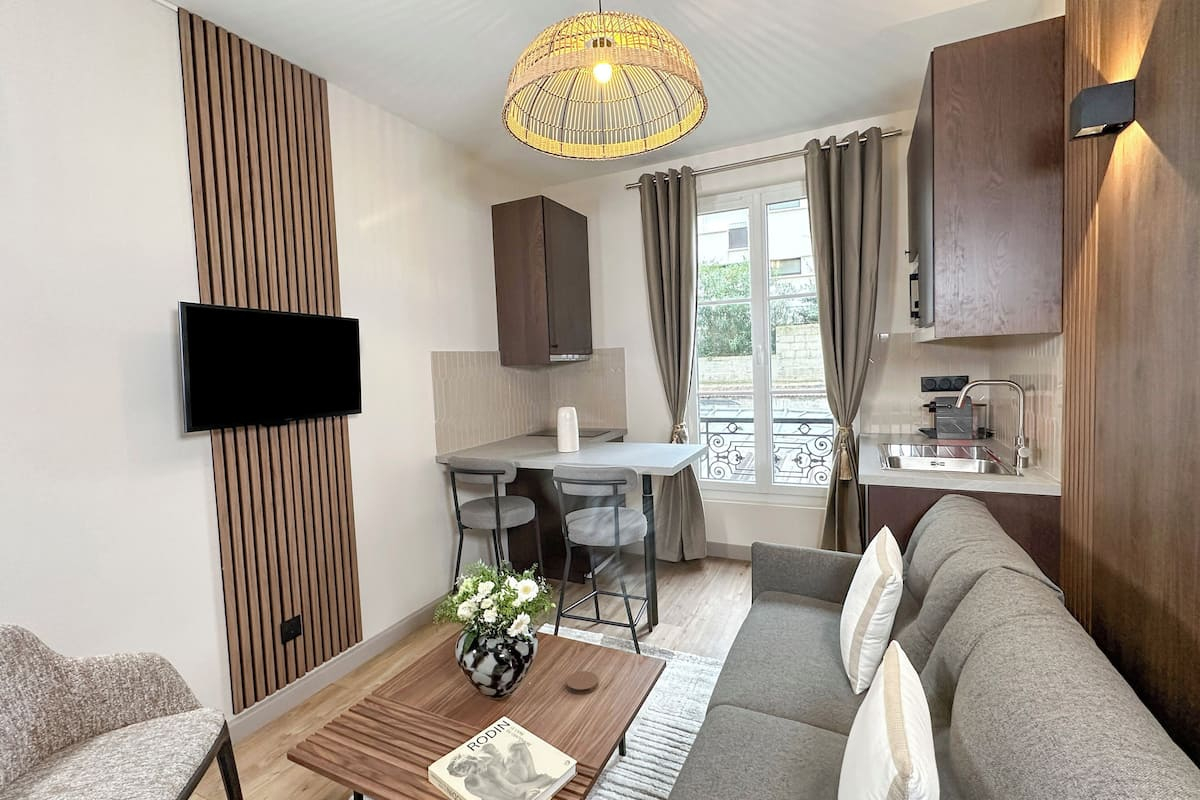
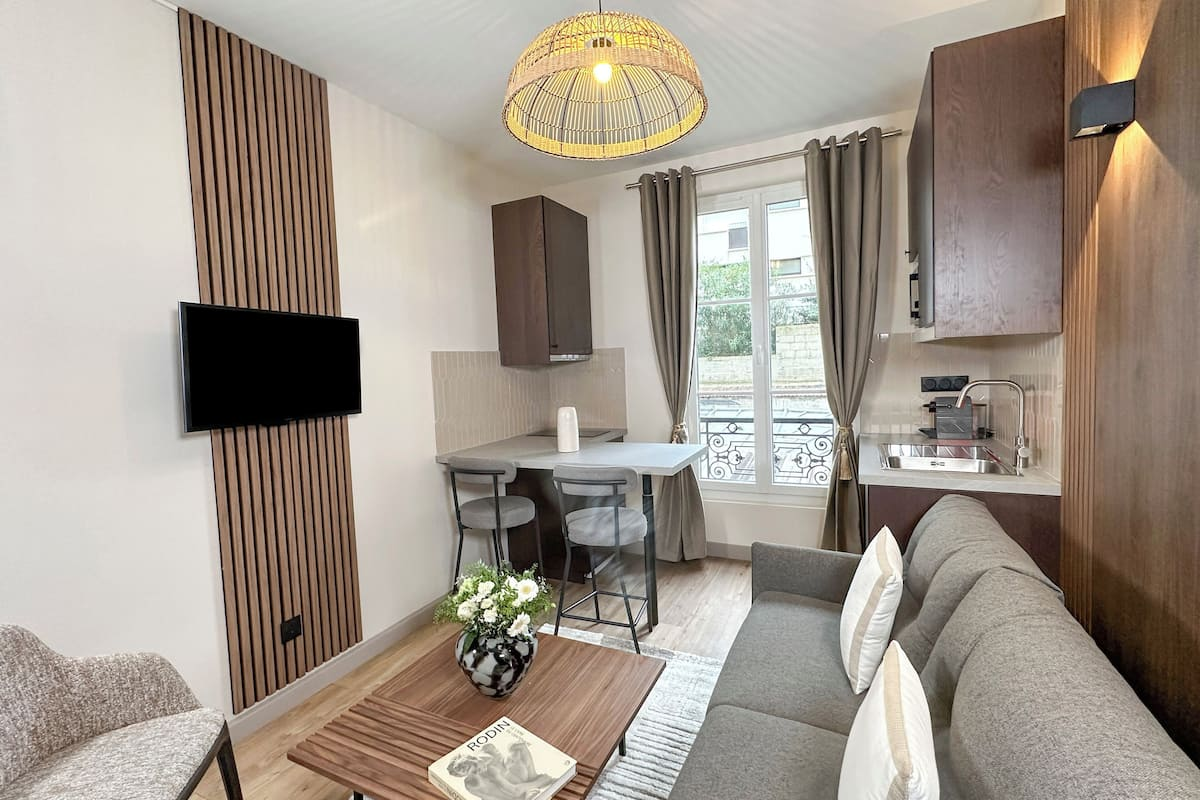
- coaster [565,670,599,695]
